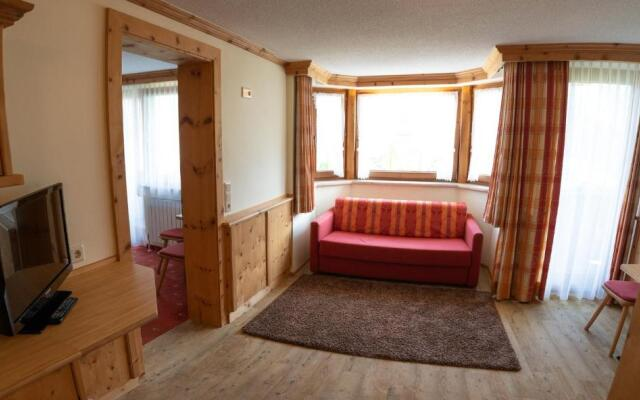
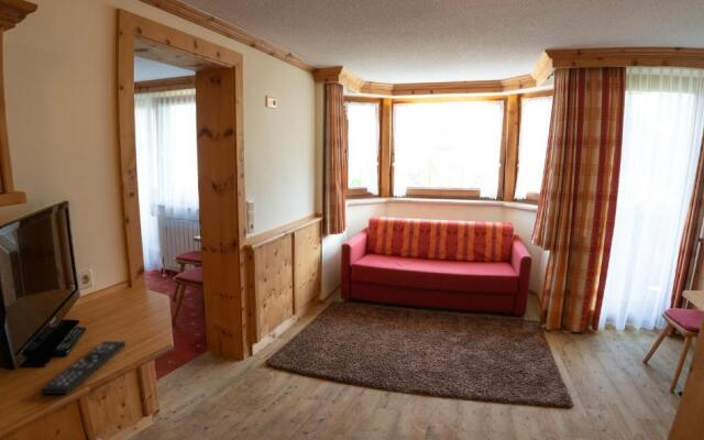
+ remote control [40,340,127,395]
